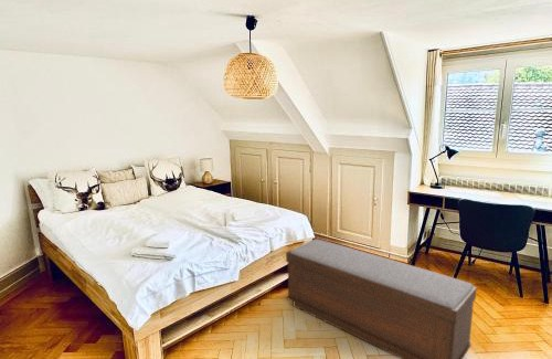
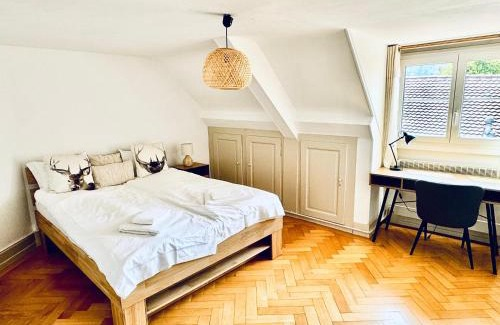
- bench [285,237,478,359]
